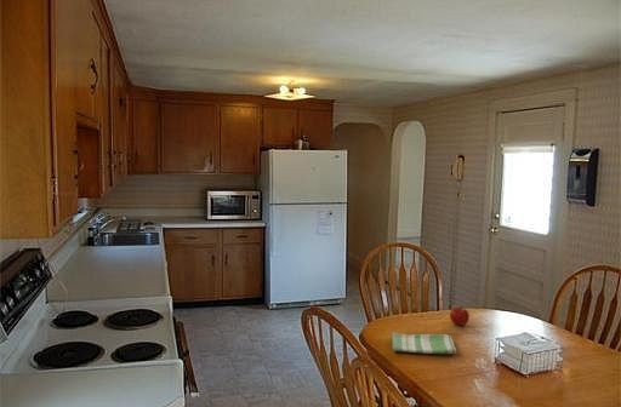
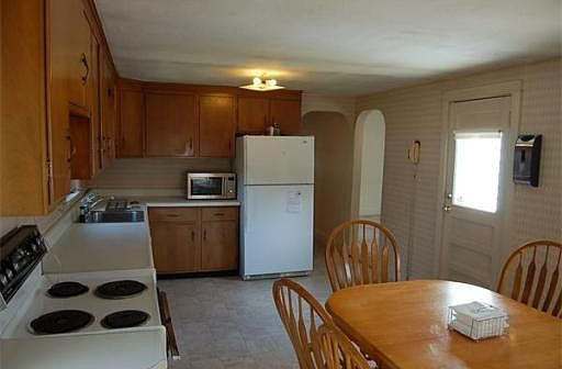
- fruit [449,305,471,327]
- dish towel [391,331,457,355]
